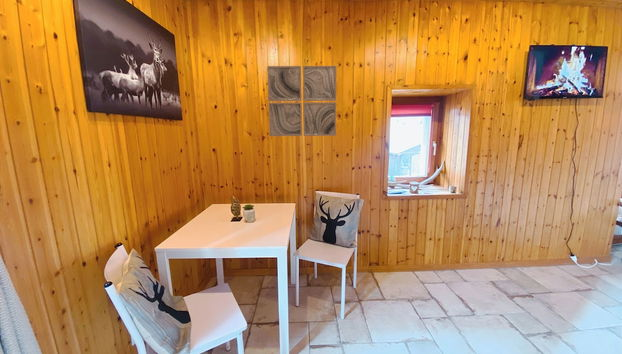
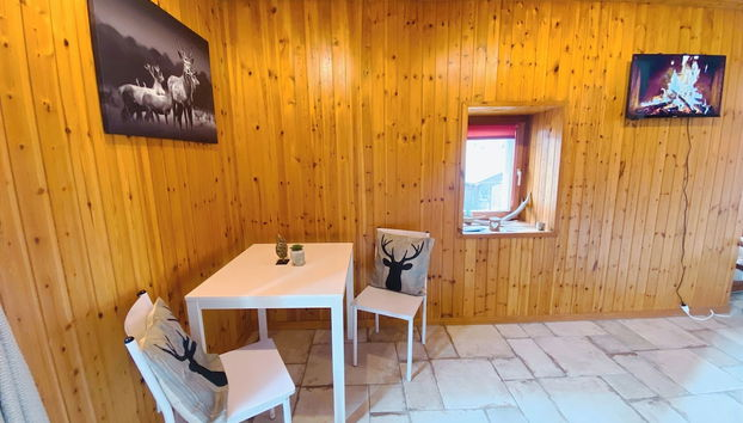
- wall art [266,65,337,137]
